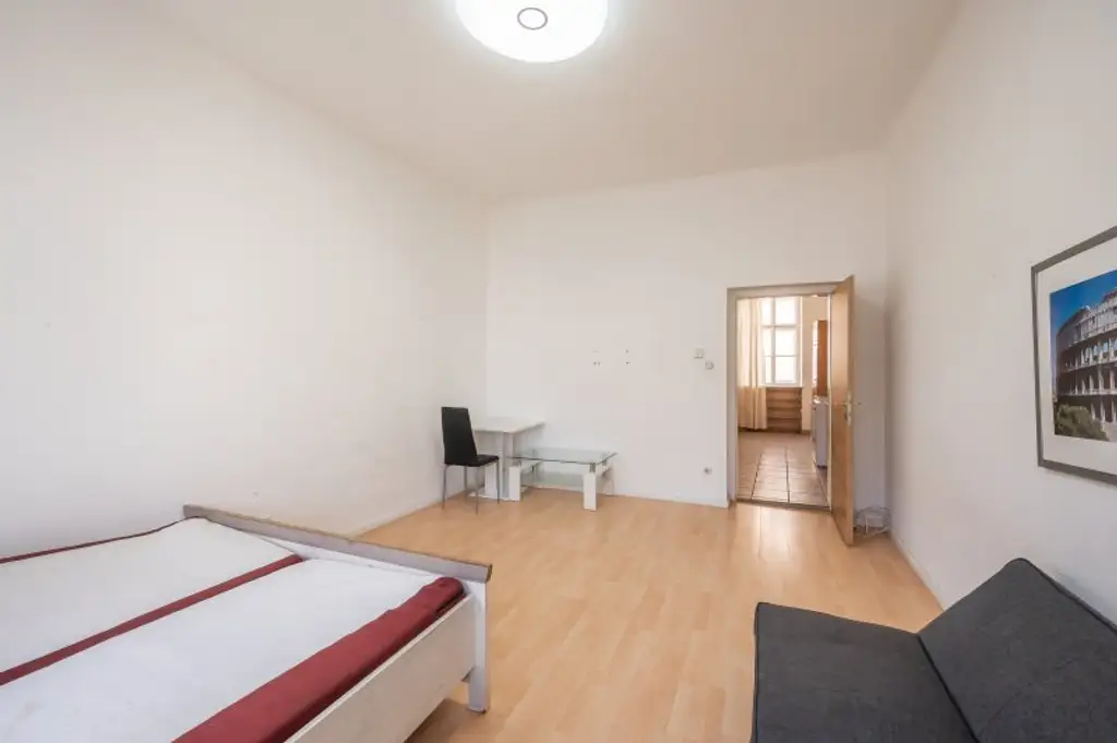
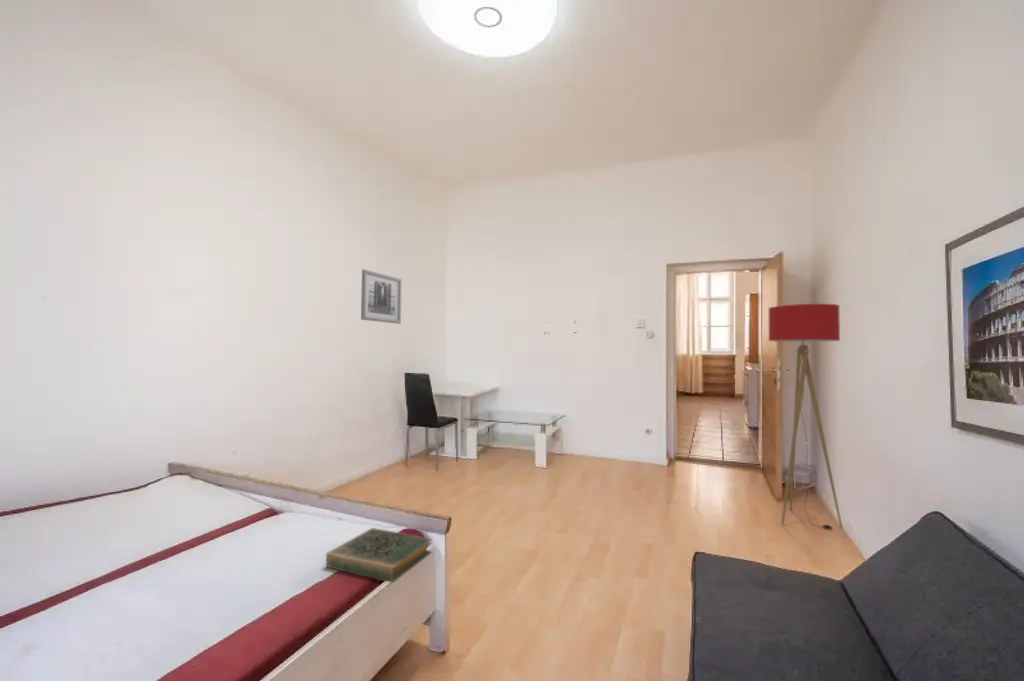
+ wall art [360,269,403,325]
+ floor lamp [768,303,843,531]
+ hardback book [325,527,433,584]
